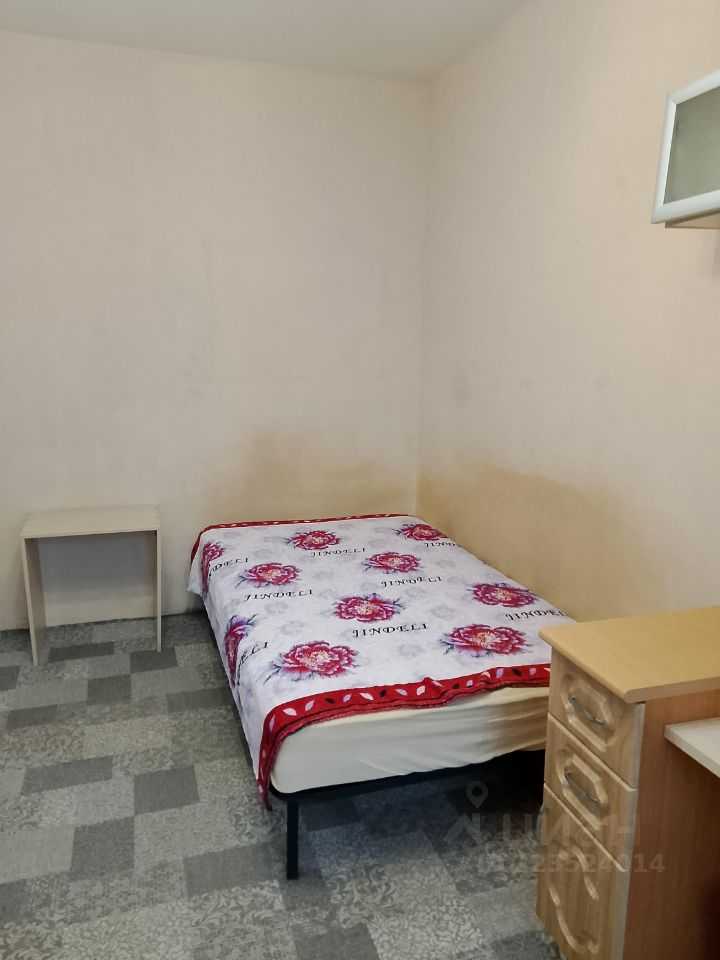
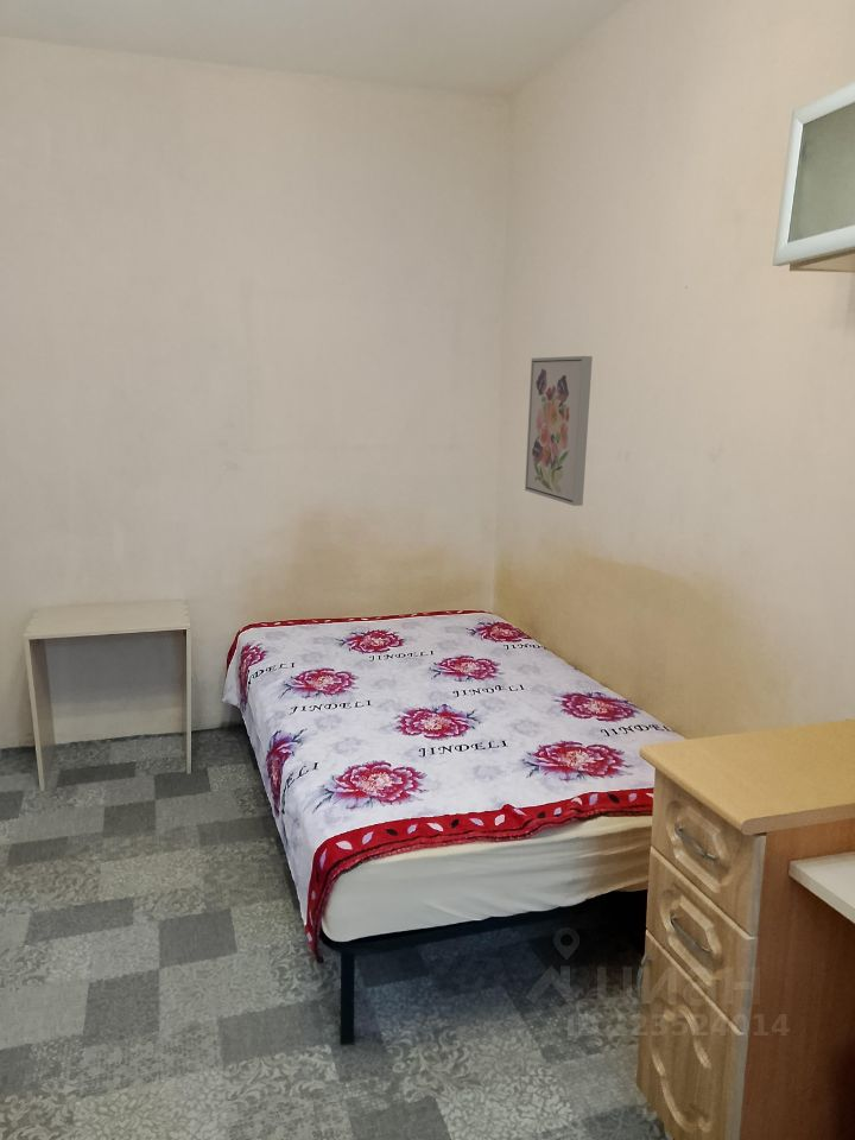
+ wall art [524,355,594,507]
